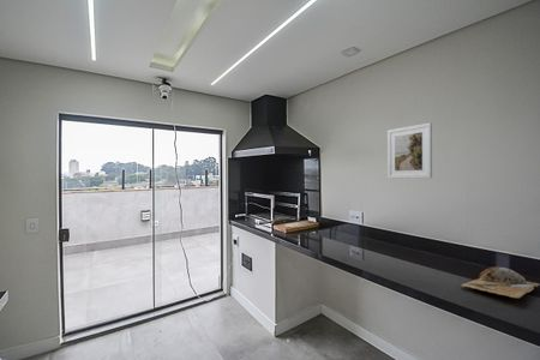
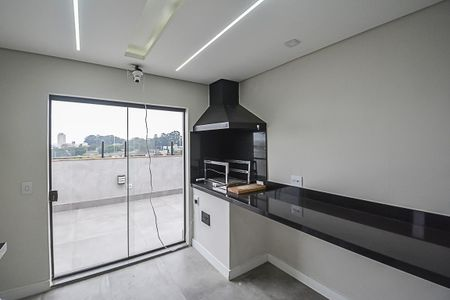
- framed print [386,121,433,180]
- chopping board [461,265,540,299]
